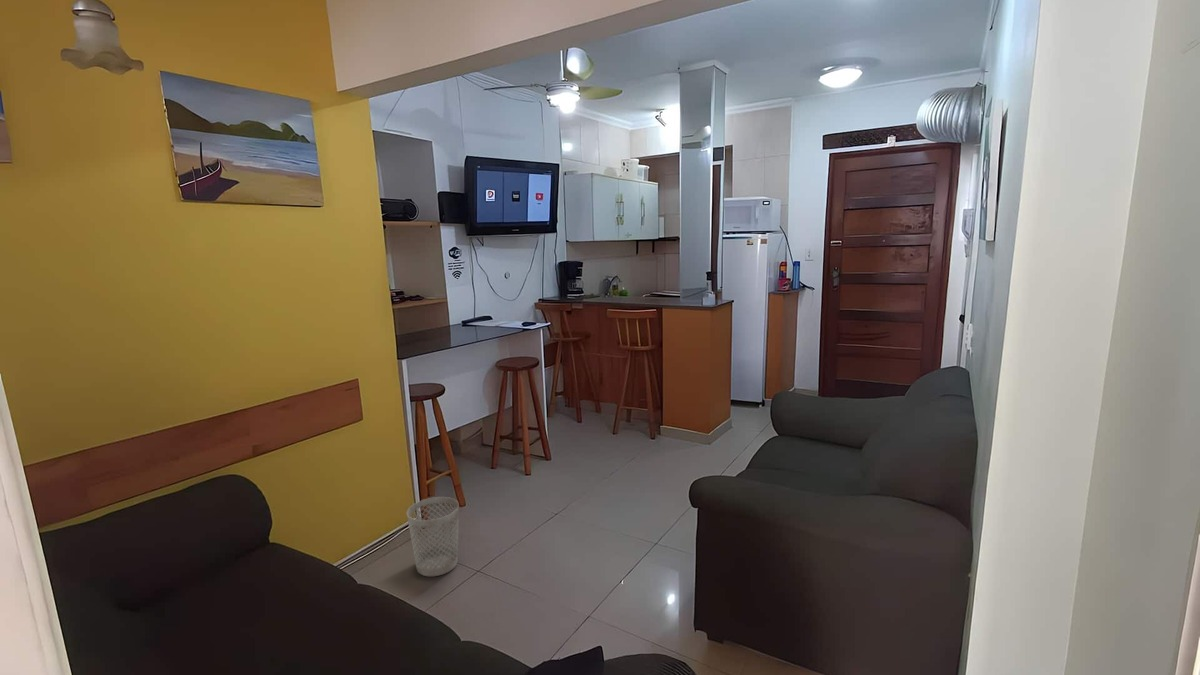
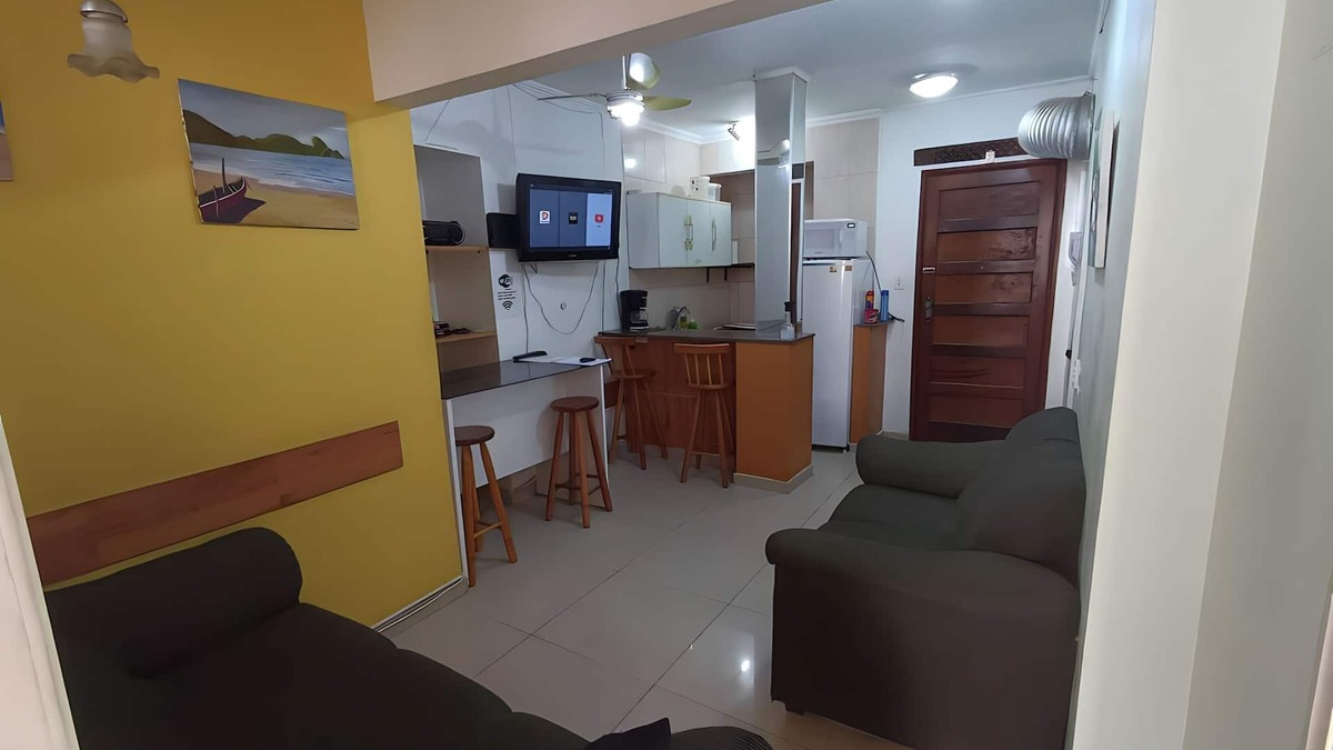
- wastebasket [406,496,460,577]
